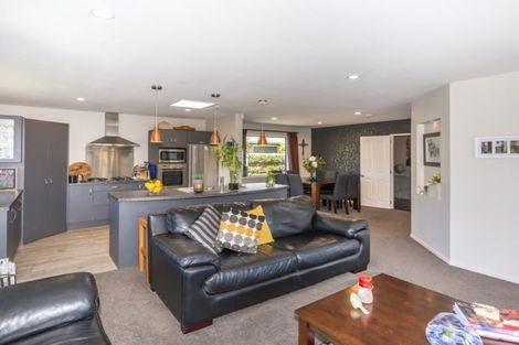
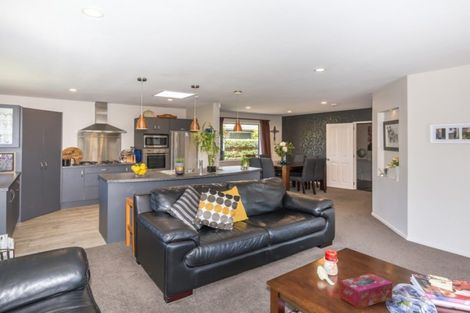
+ tissue box [338,273,393,310]
